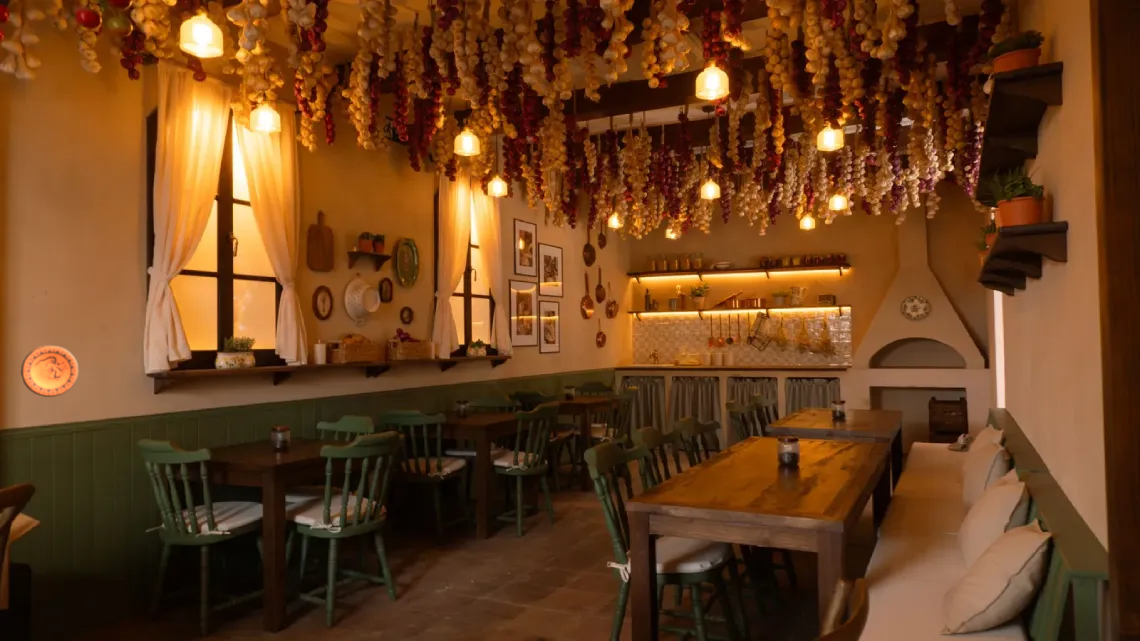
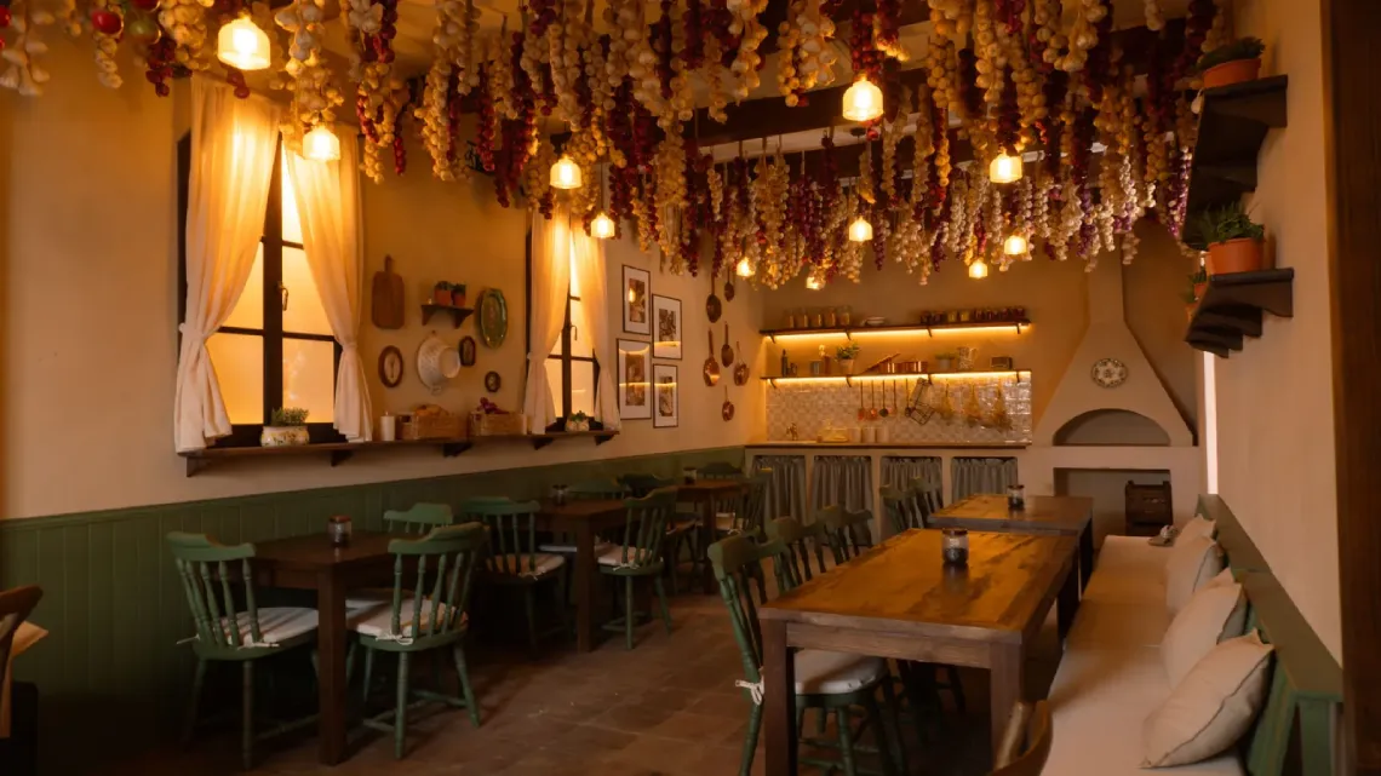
- decorative plate [20,344,80,398]
